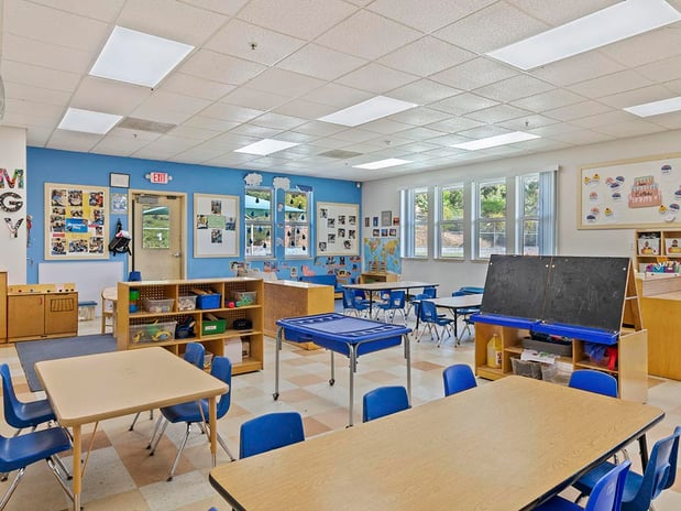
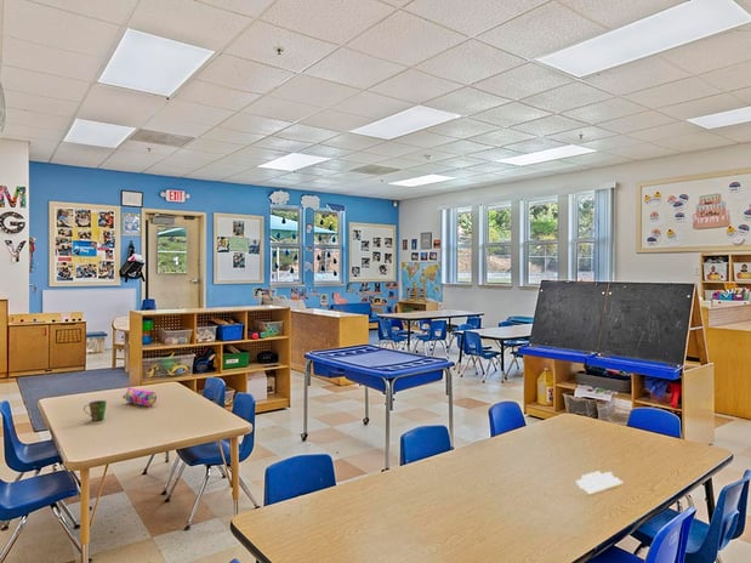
+ paper sheet [575,470,625,495]
+ pencil case [121,386,158,408]
+ cup [83,399,108,422]
